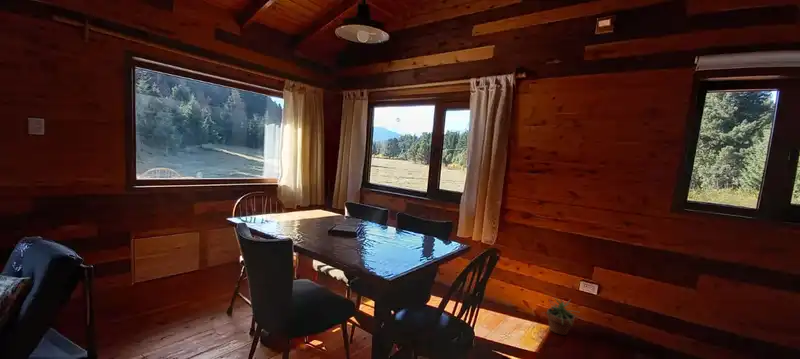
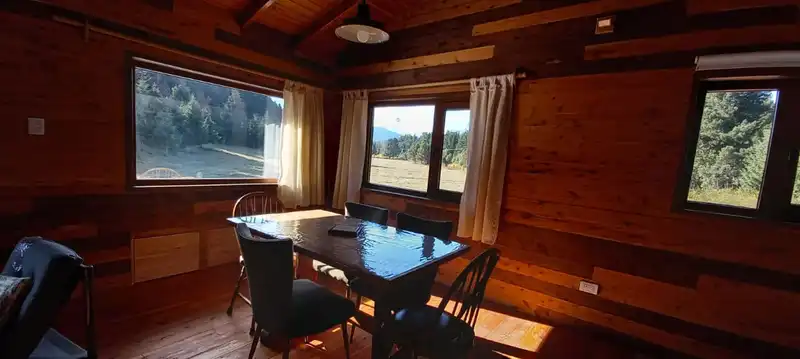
- potted plant [540,297,579,336]
